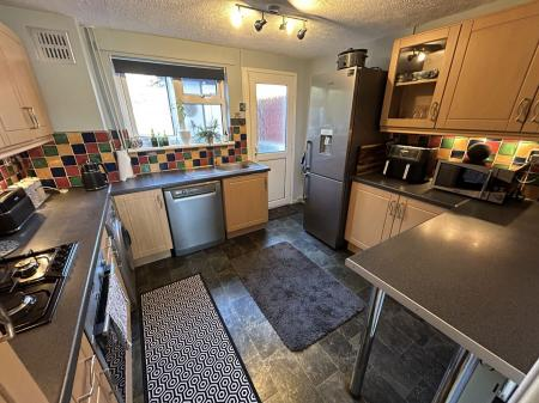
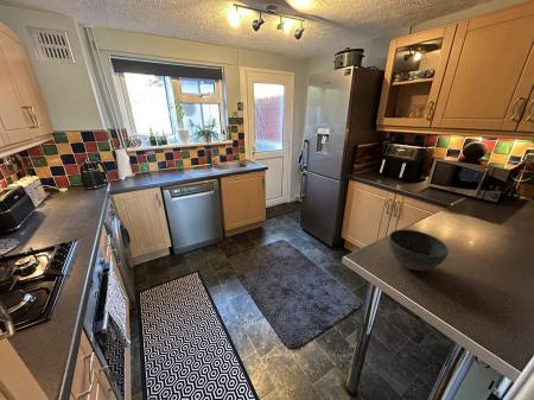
+ bowl [388,228,450,272]
